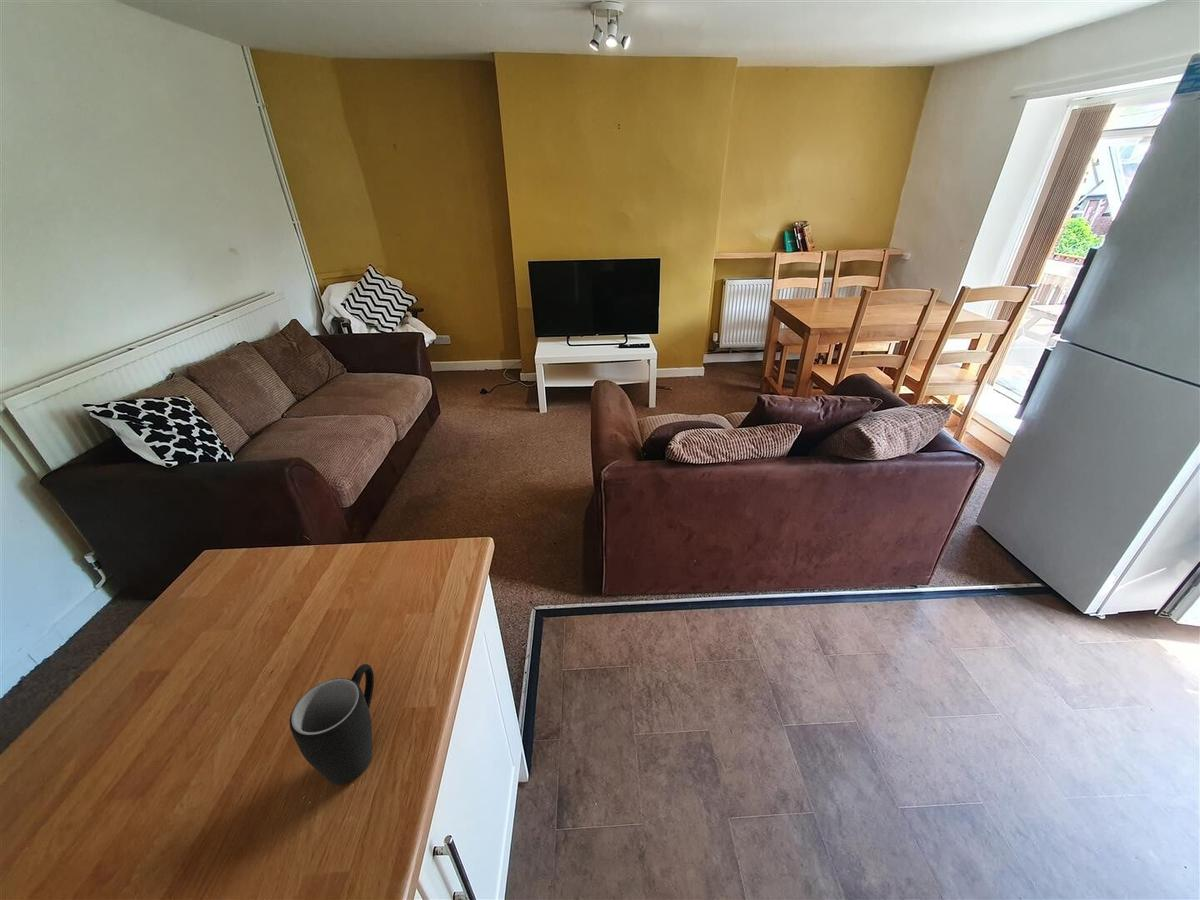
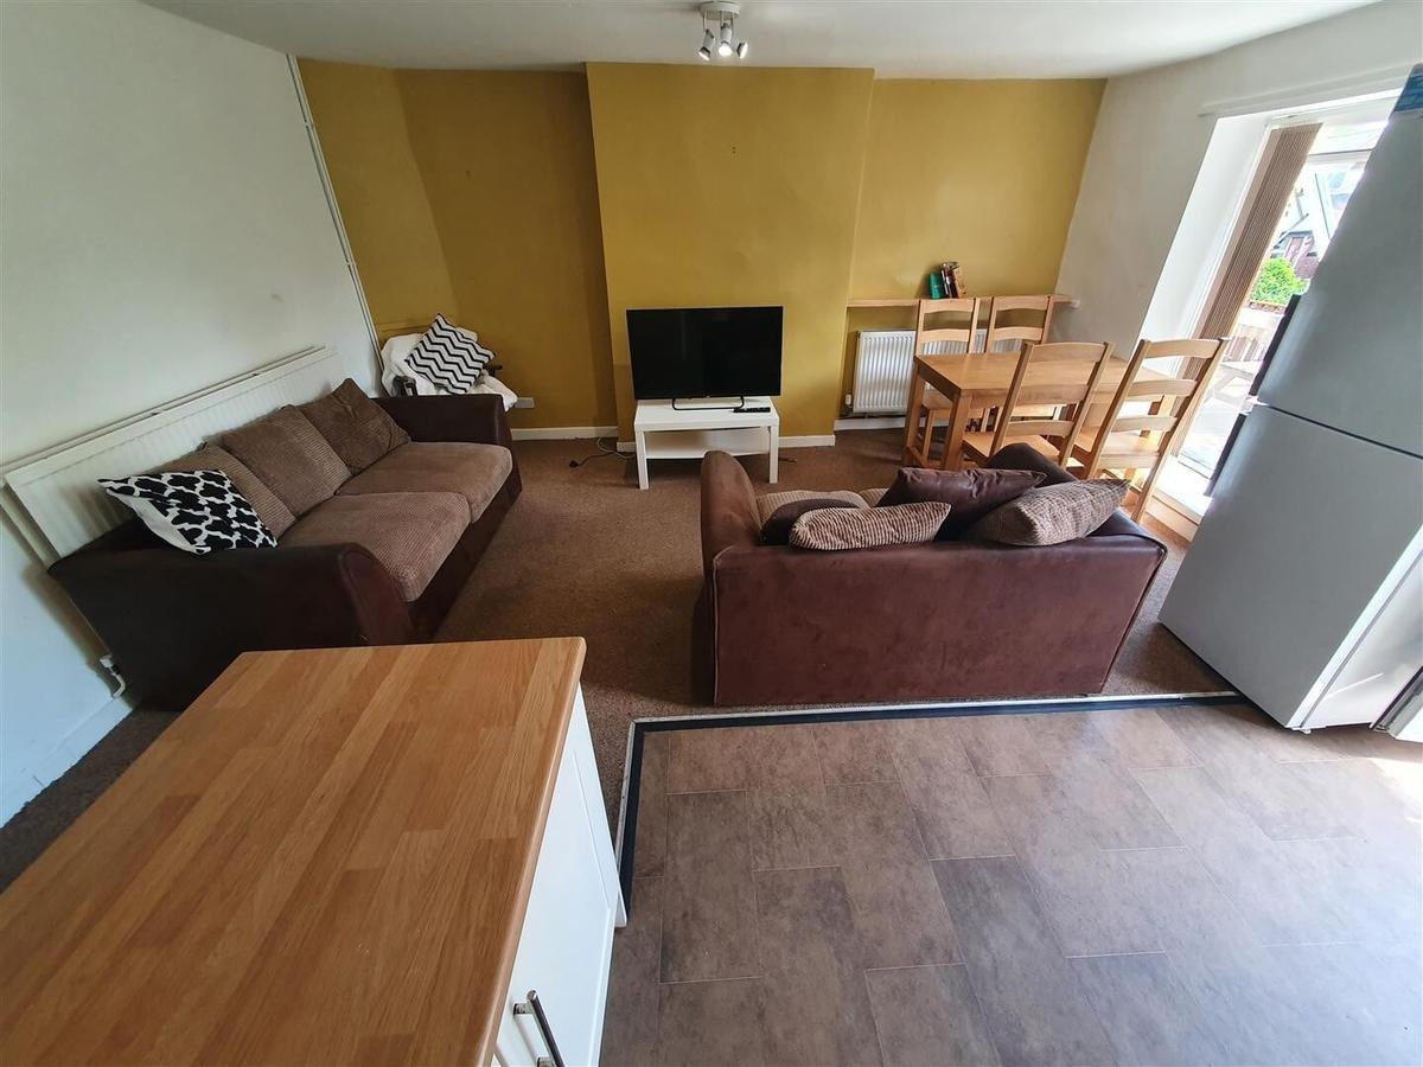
- mug [289,663,375,785]
